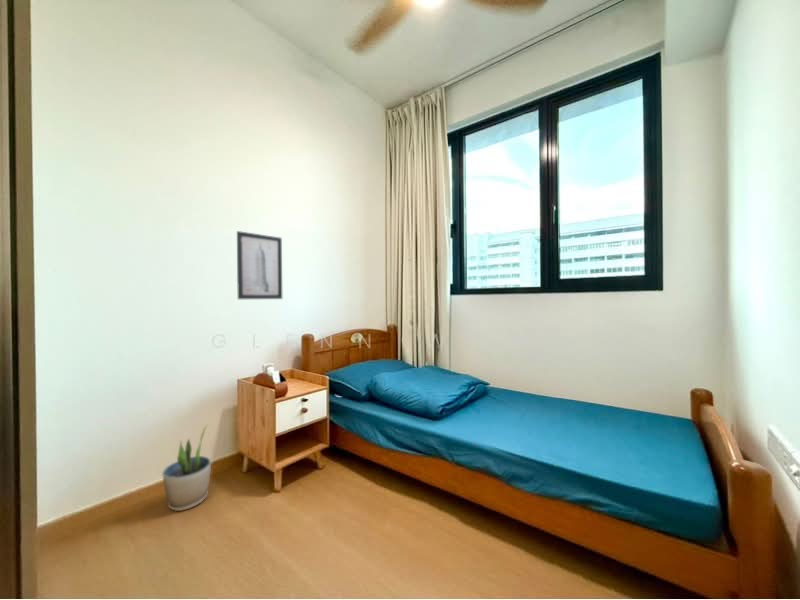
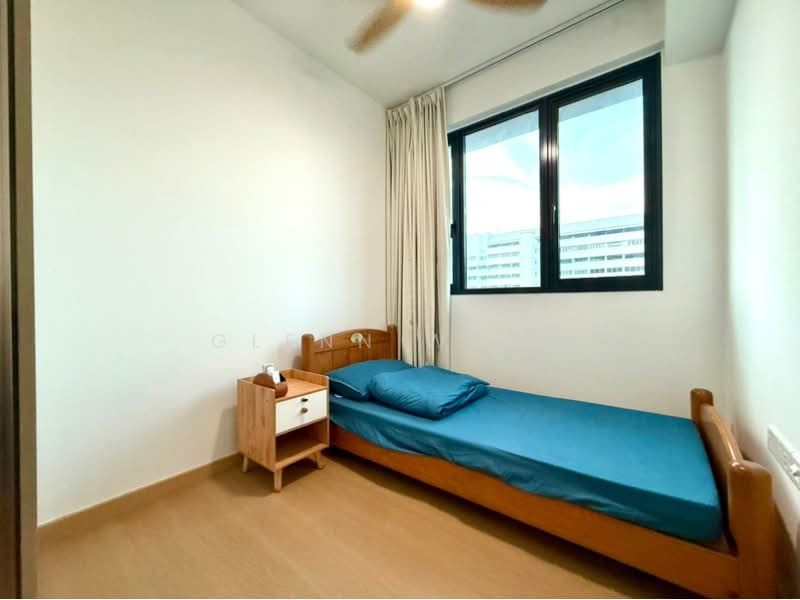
- potted plant [161,424,212,512]
- wall art [236,230,283,300]
